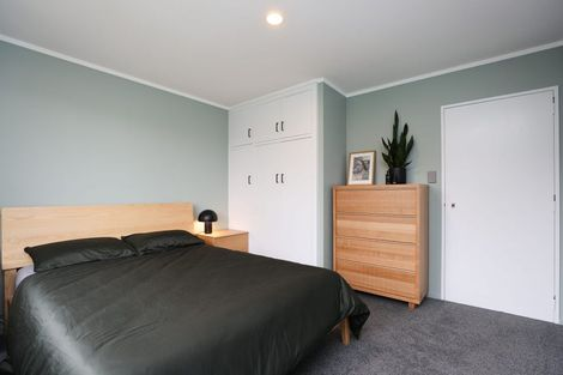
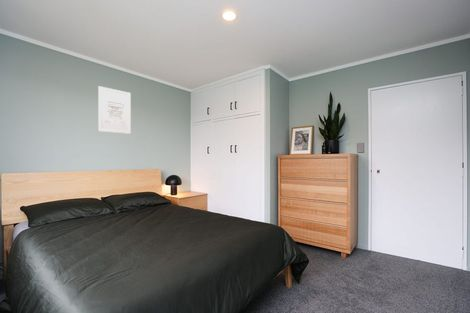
+ wall art [97,85,132,135]
